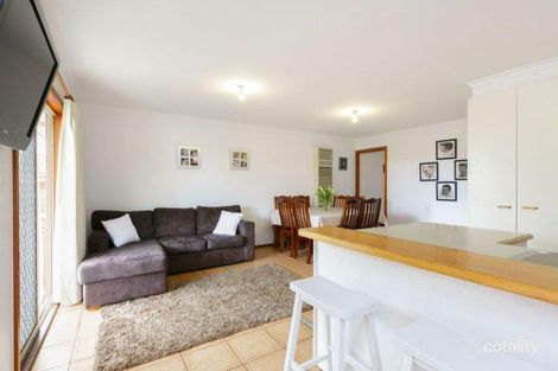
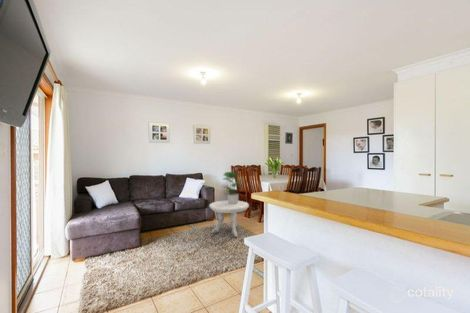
+ potted plant [221,171,246,204]
+ side table [208,199,250,238]
